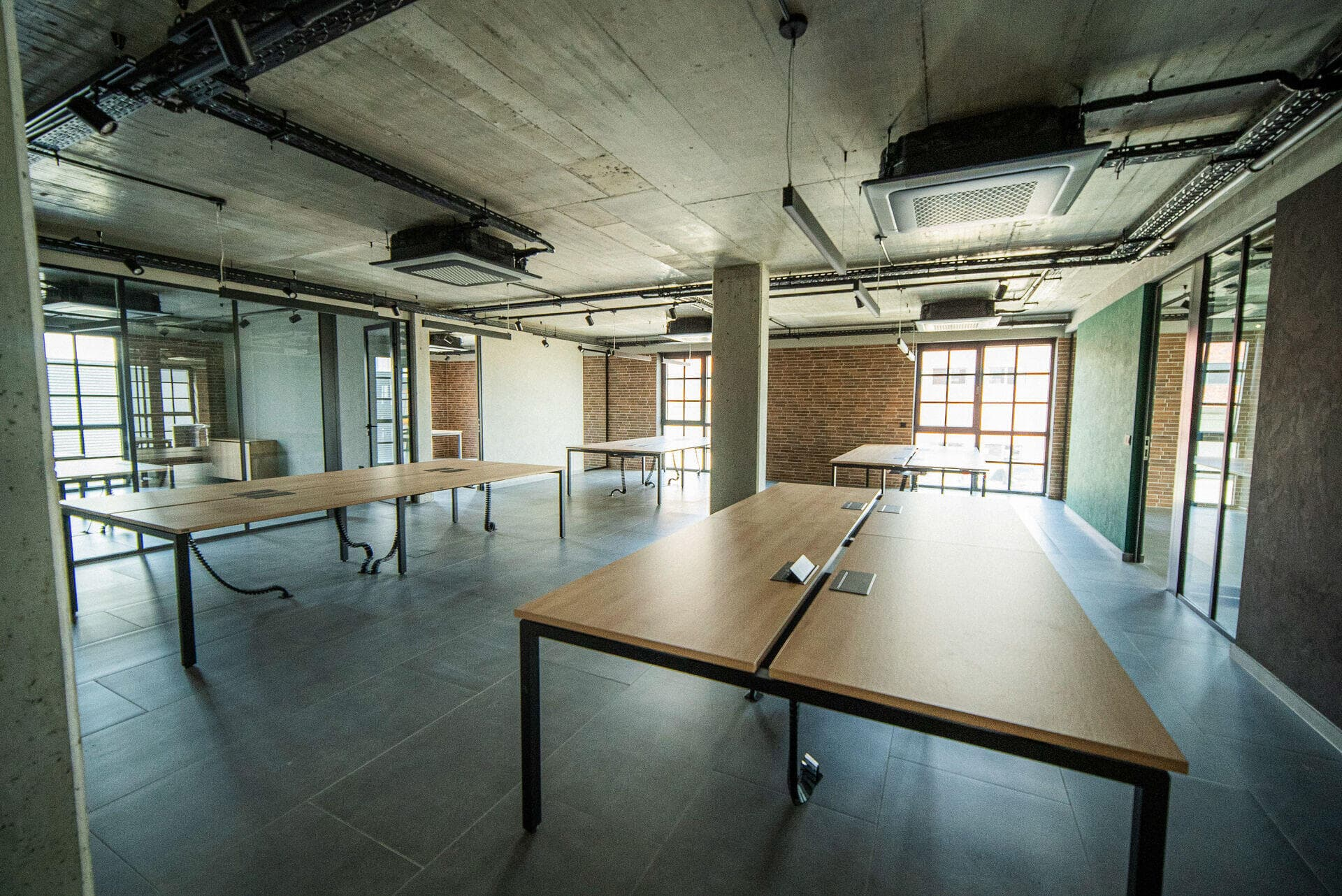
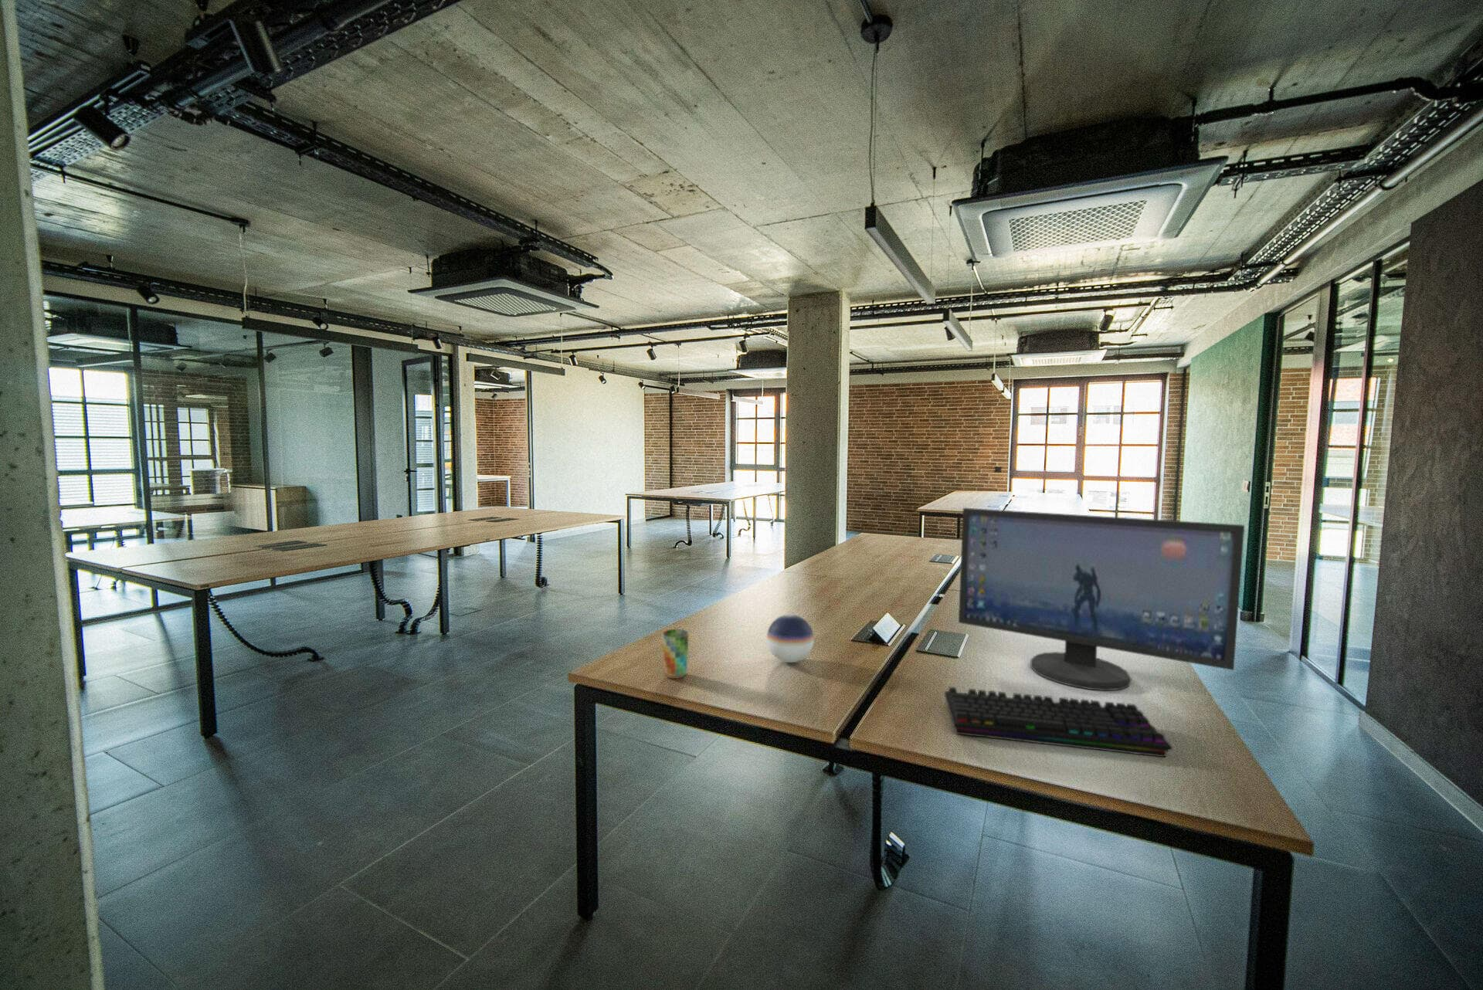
+ computer monitor [958,507,1245,692]
+ speaker [766,614,814,663]
+ cup [662,629,690,680]
+ keyboard [944,686,1174,758]
